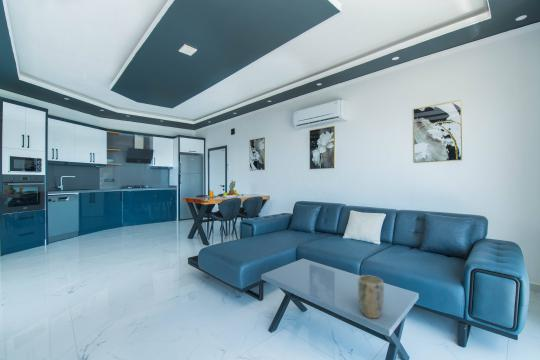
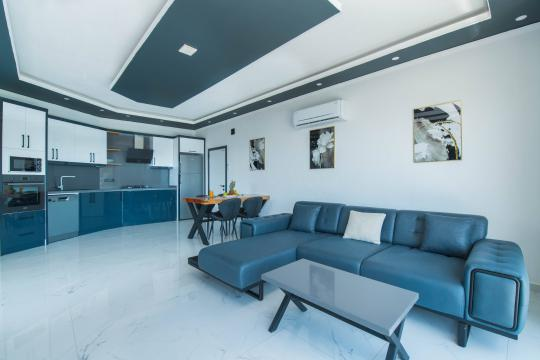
- plant pot [357,274,384,319]
